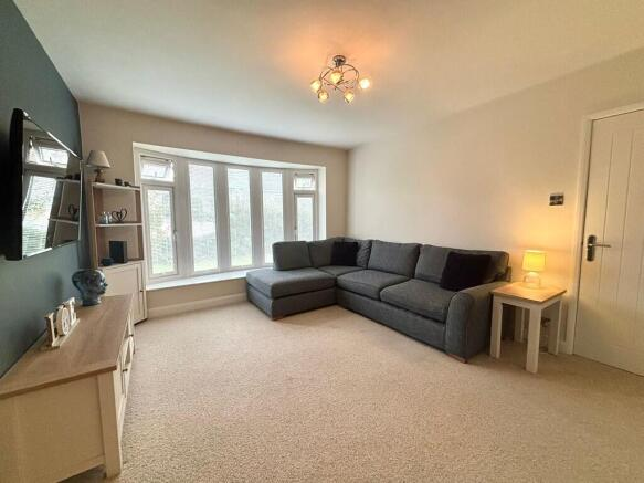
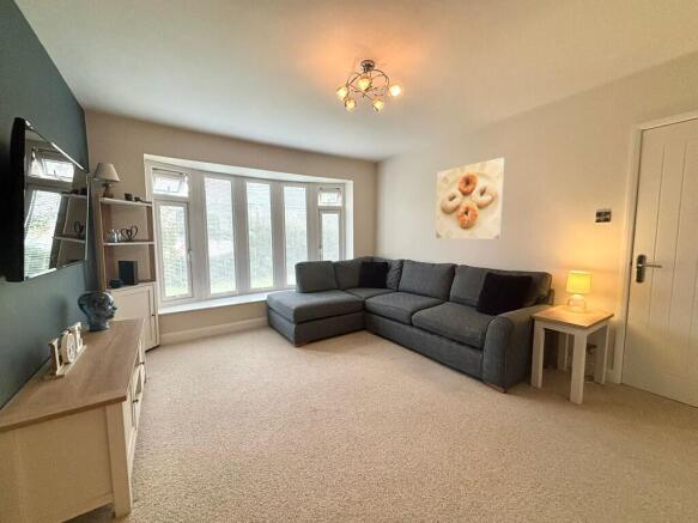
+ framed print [435,157,506,241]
